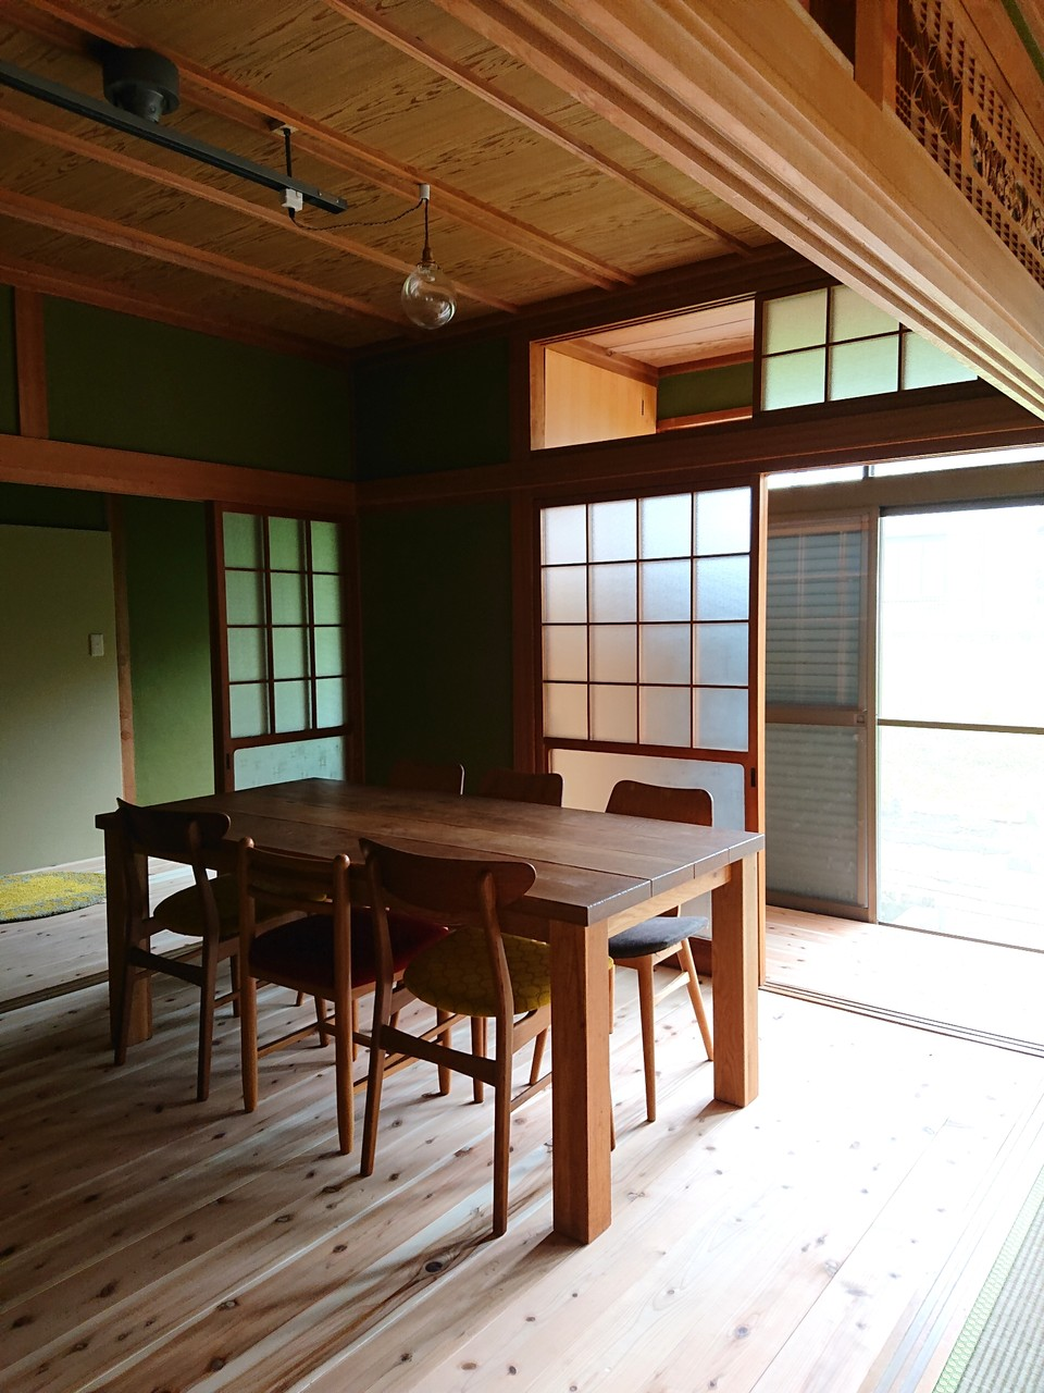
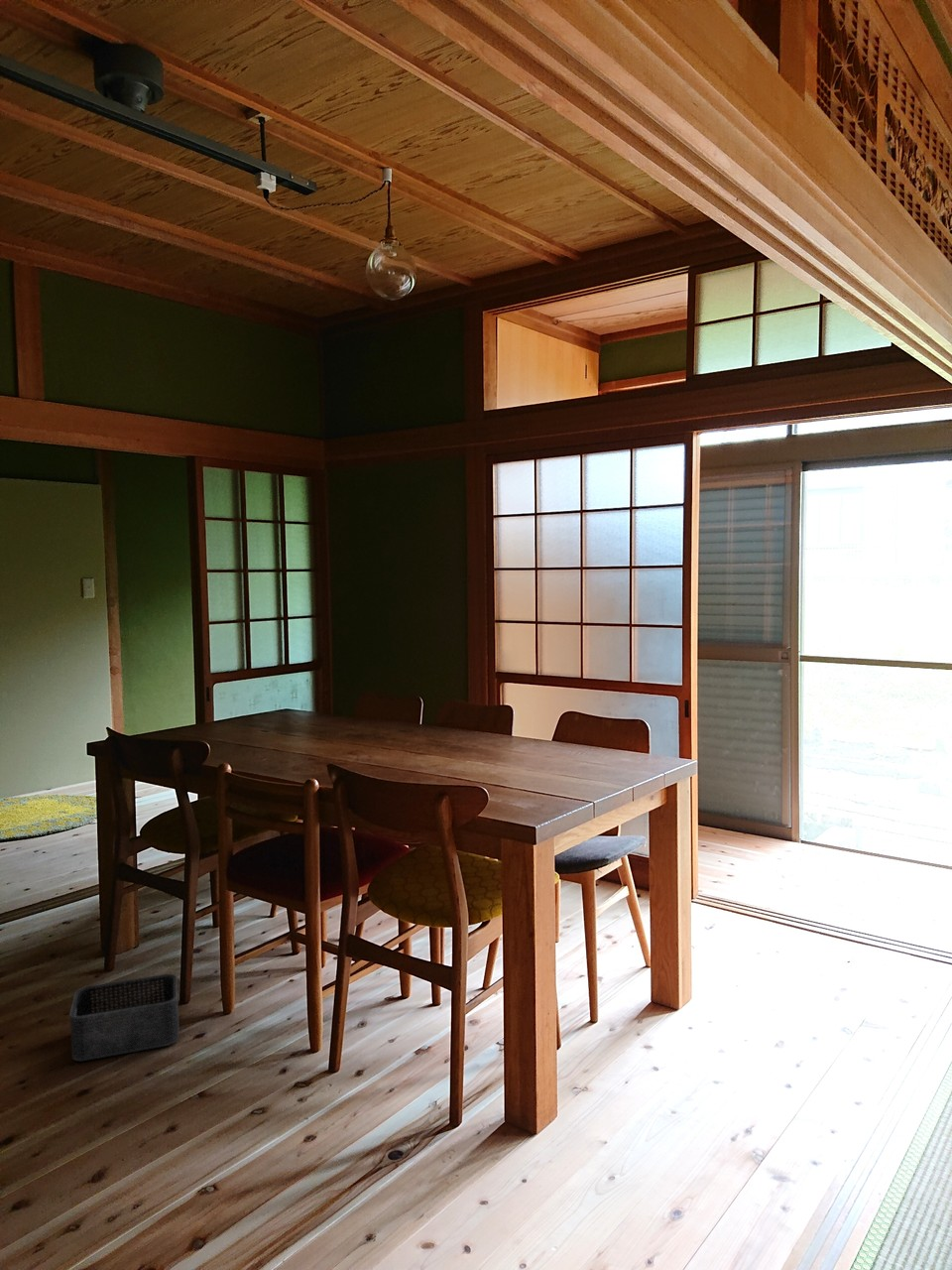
+ storage bin [68,973,179,1062]
